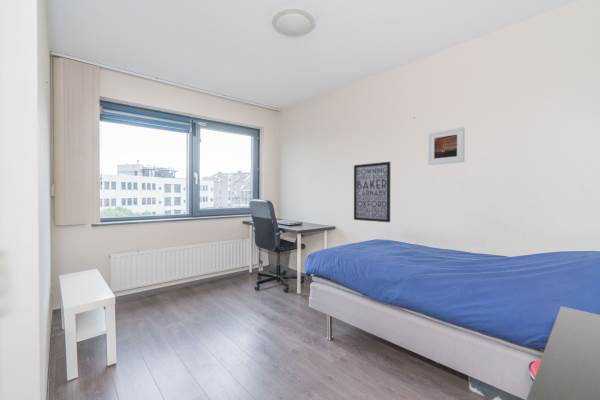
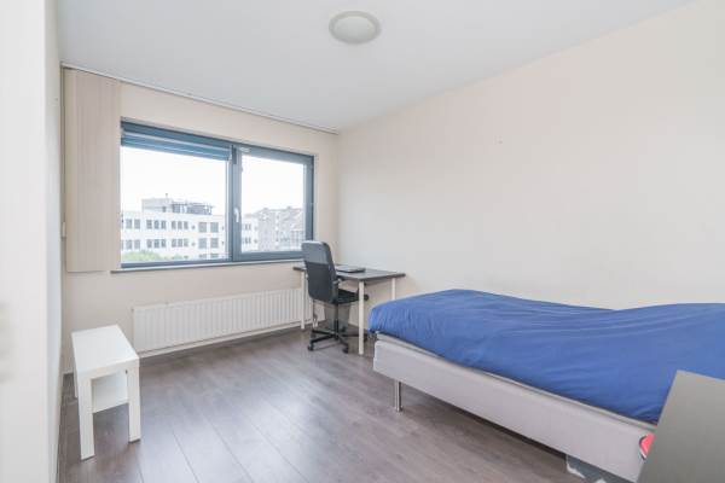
- wall art [353,161,391,223]
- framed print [427,126,466,166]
